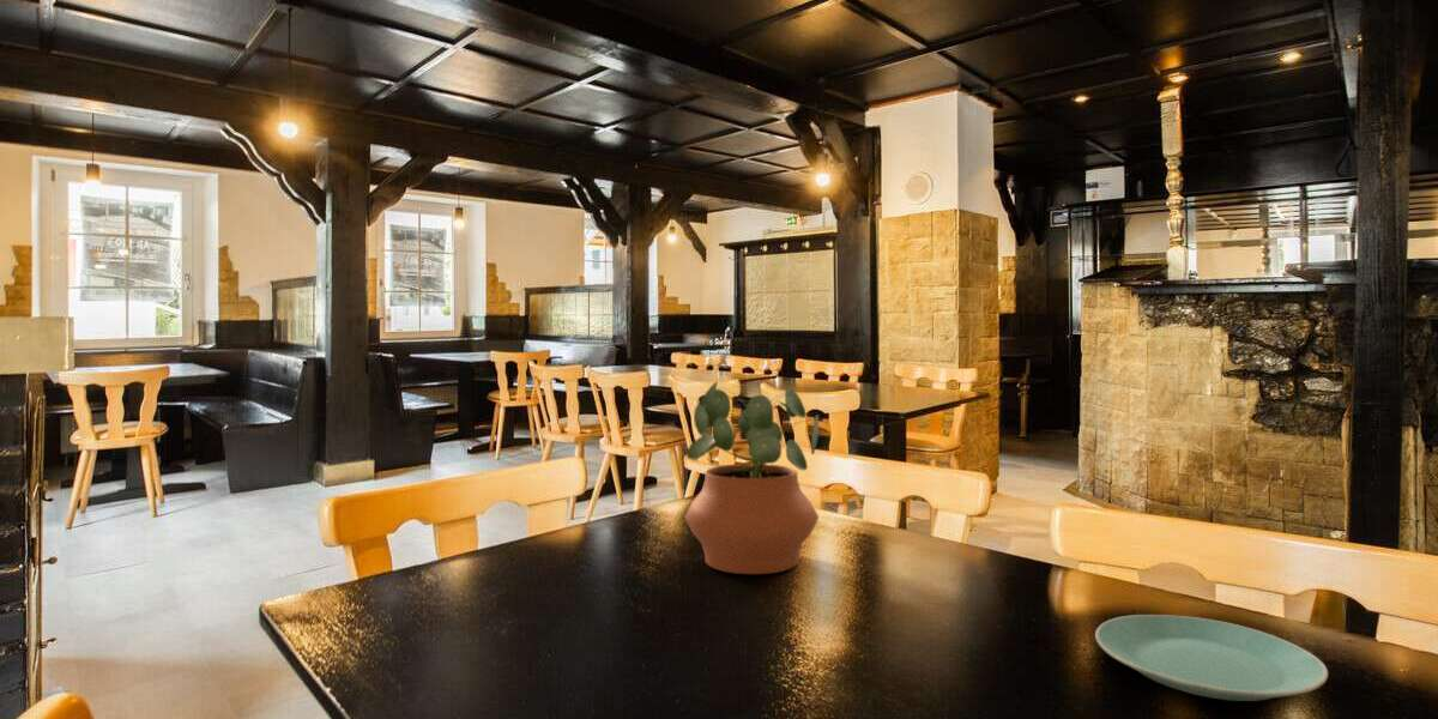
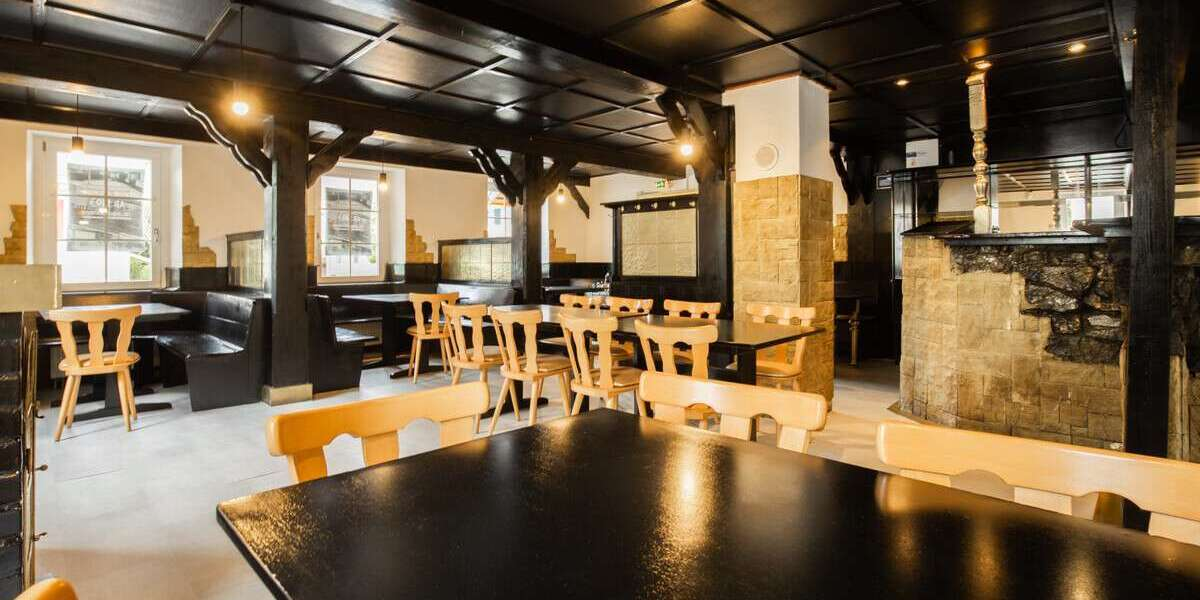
- plate [1094,614,1329,702]
- potted plant [684,381,820,575]
